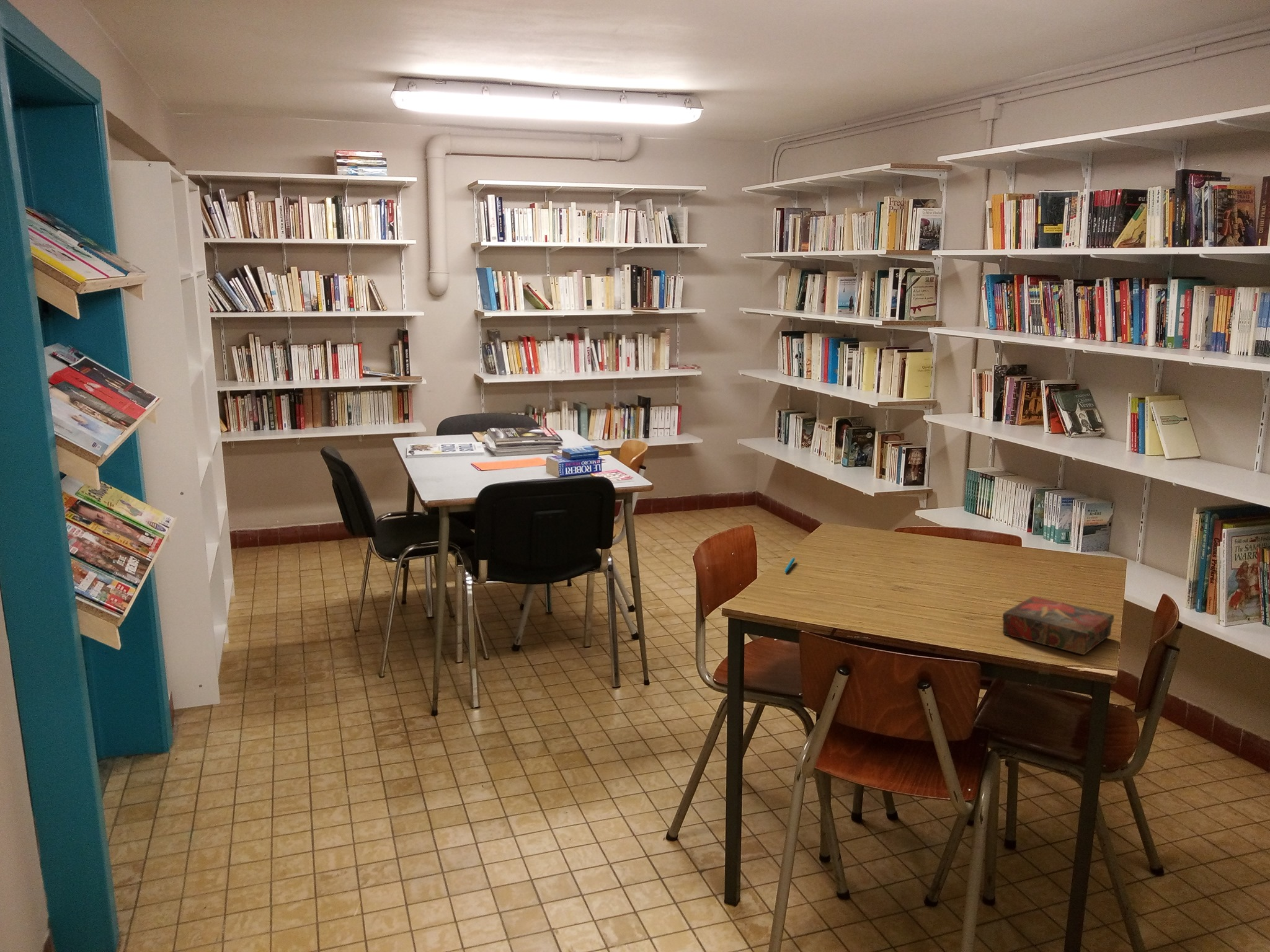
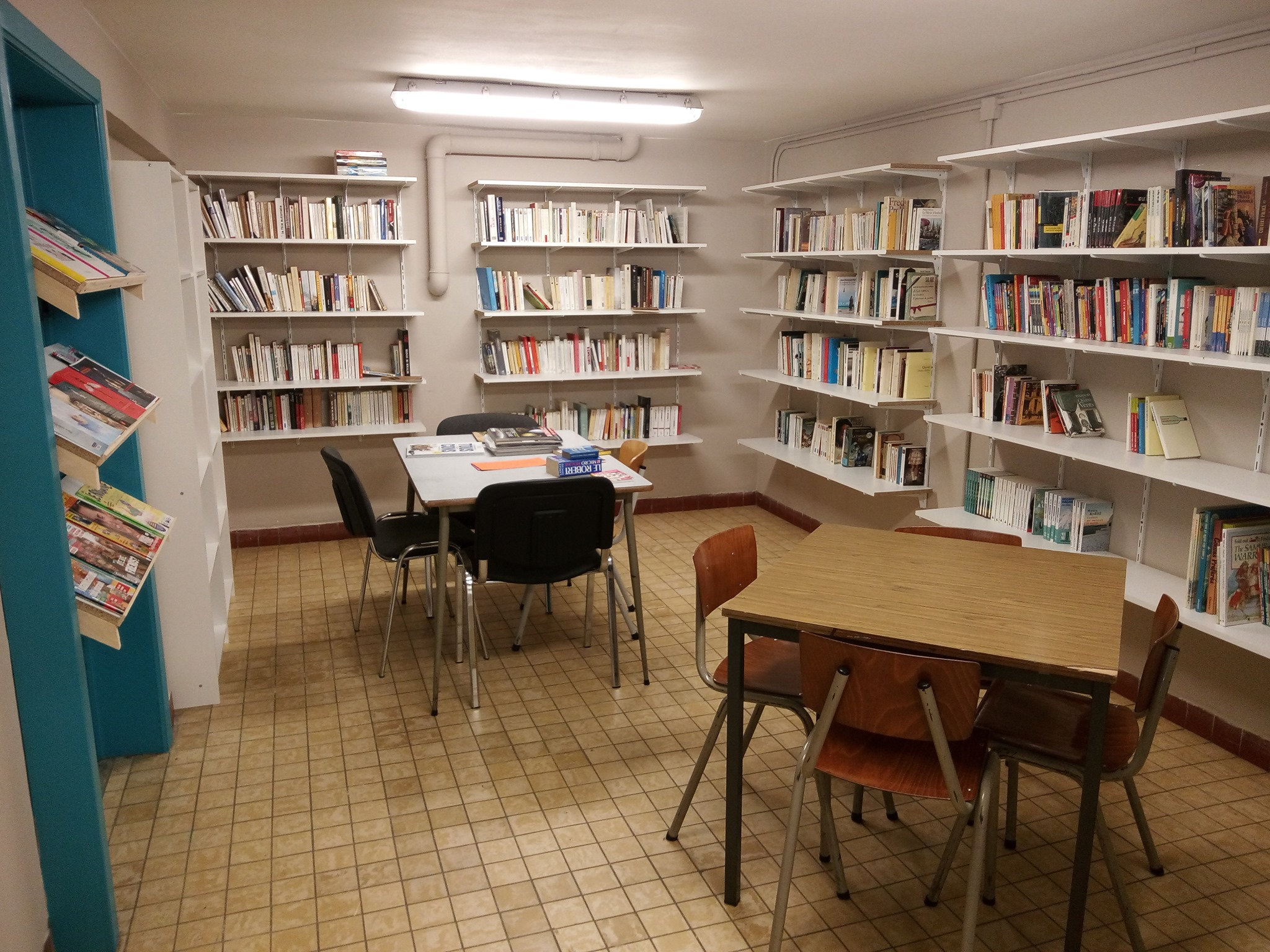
- pen [784,557,796,573]
- book [1002,596,1115,655]
